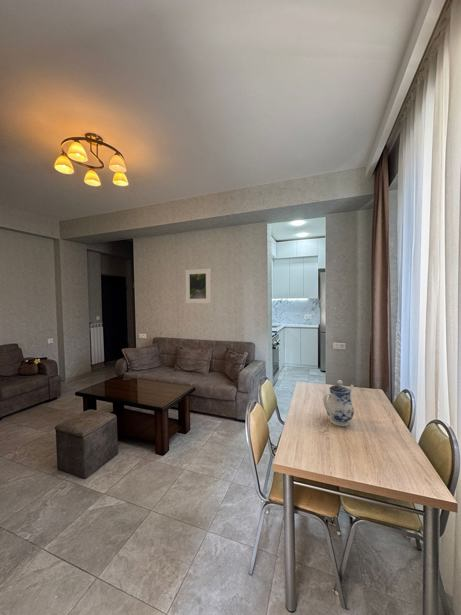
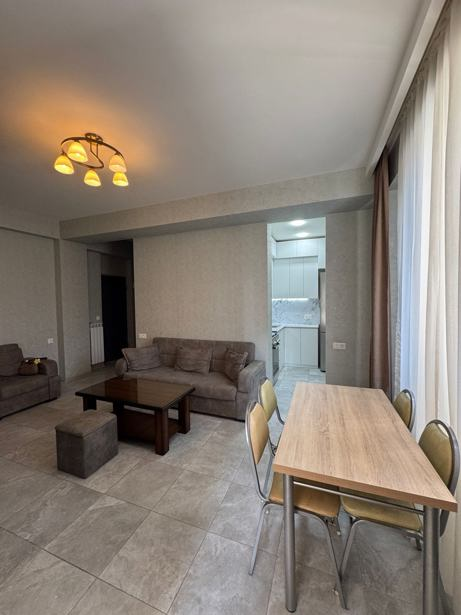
- teapot [322,379,355,427]
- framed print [185,268,212,304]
